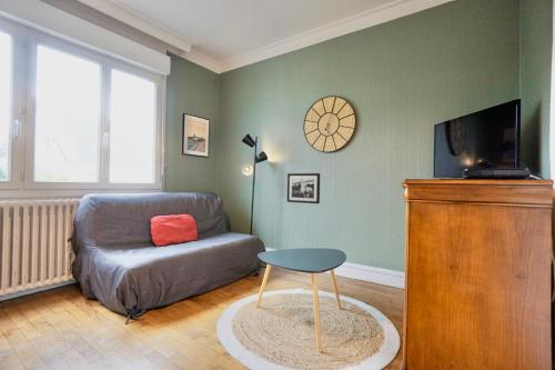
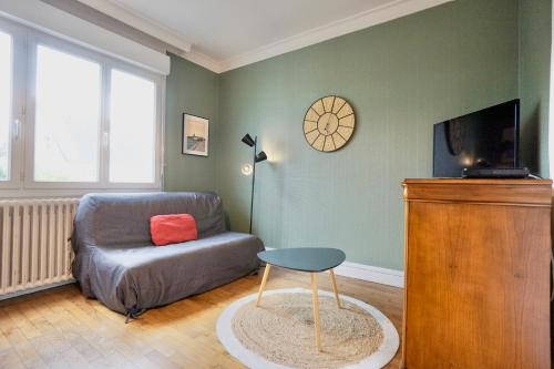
- picture frame [286,172,321,204]
